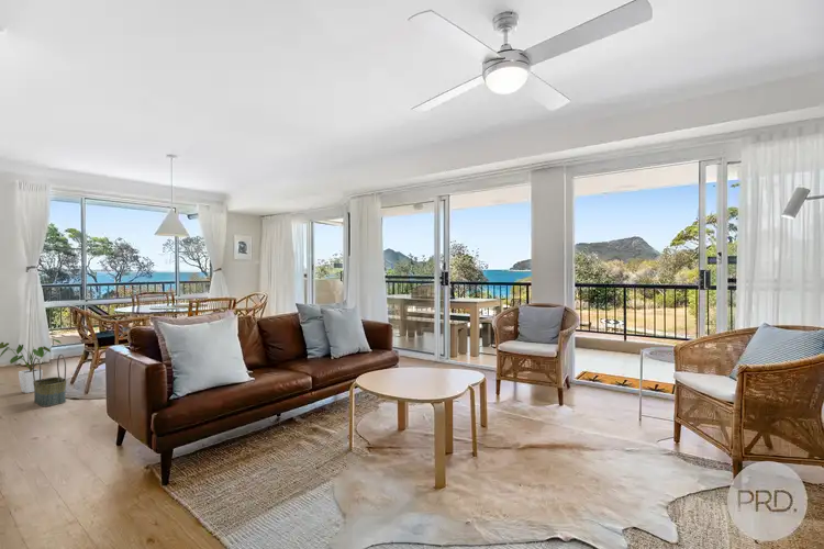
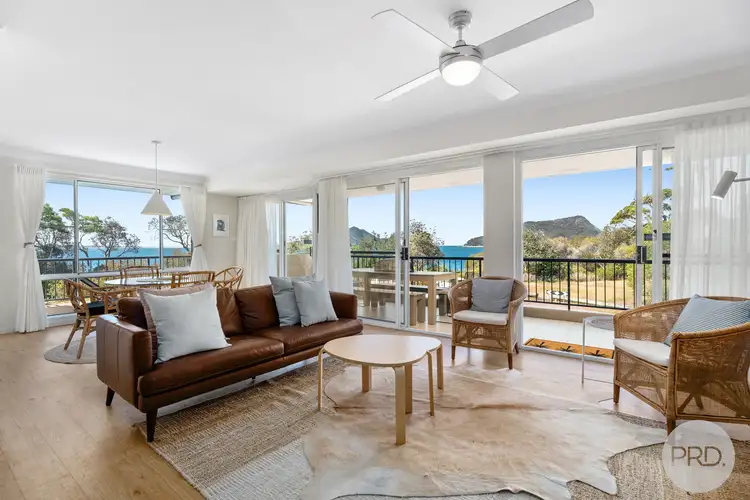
- house plant [0,337,63,394]
- basket [32,354,67,407]
